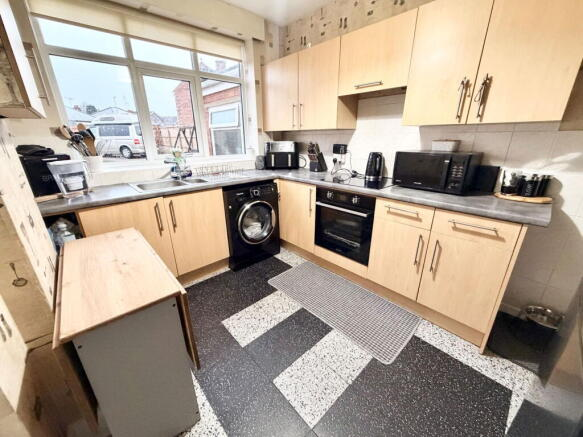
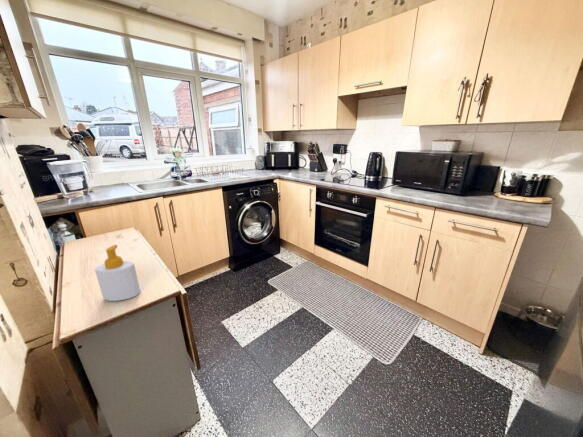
+ soap bottle [94,244,141,302]
